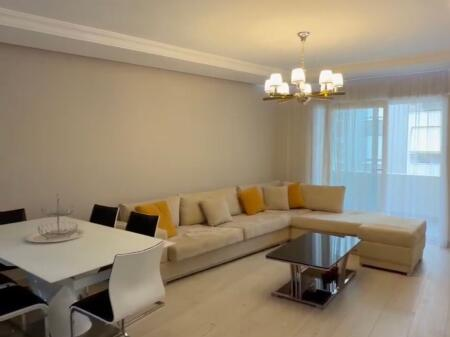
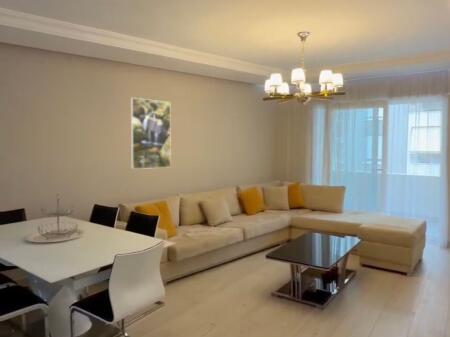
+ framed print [130,97,172,170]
